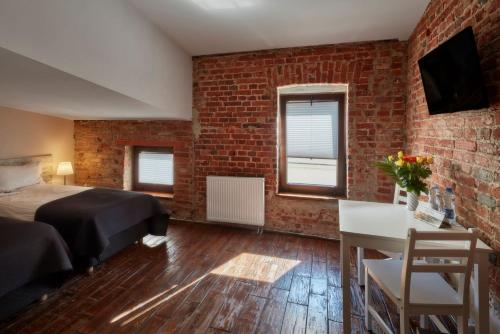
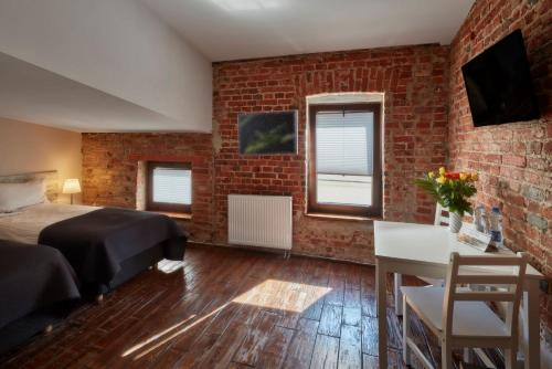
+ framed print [237,109,298,157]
